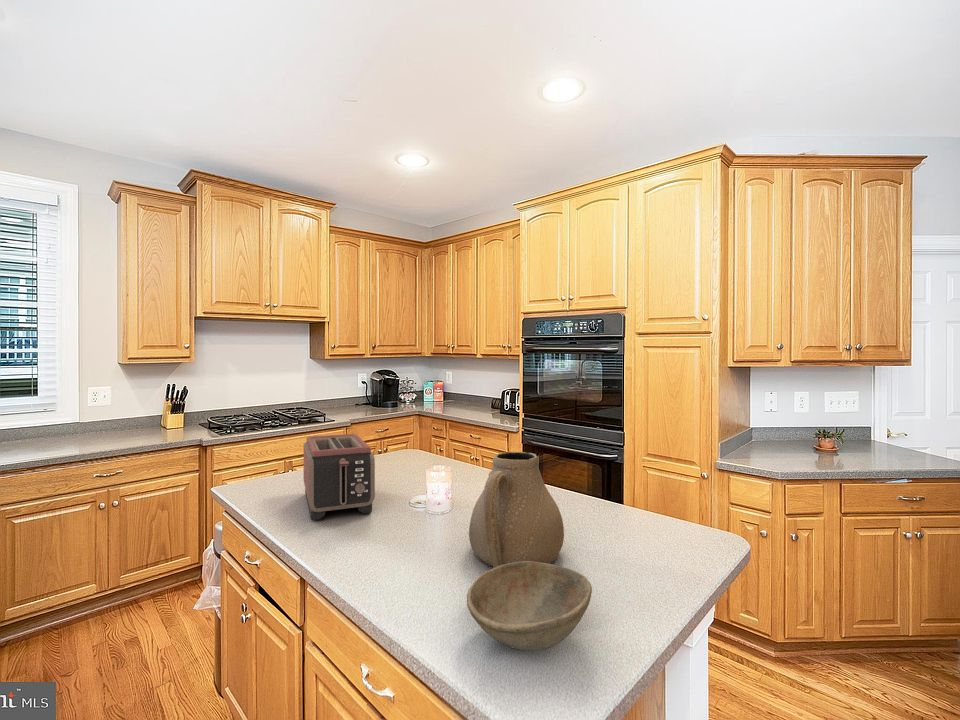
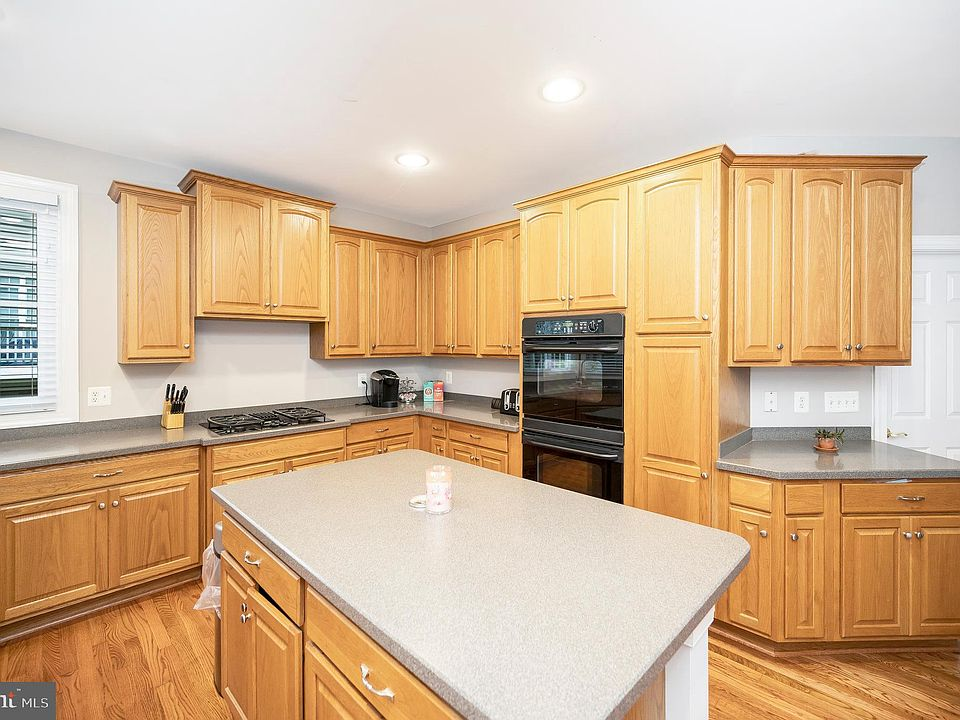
- toaster [303,433,376,521]
- bowl [466,561,593,651]
- teapot [468,450,565,568]
